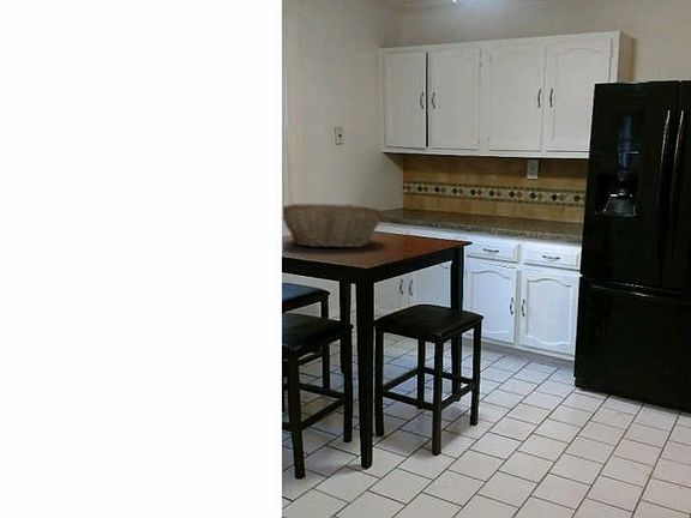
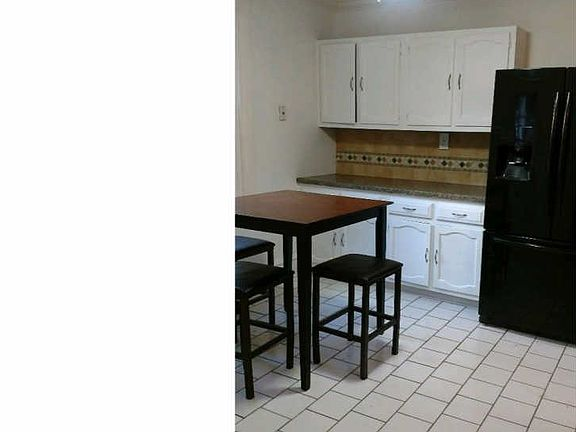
- fruit basket [282,201,385,249]
